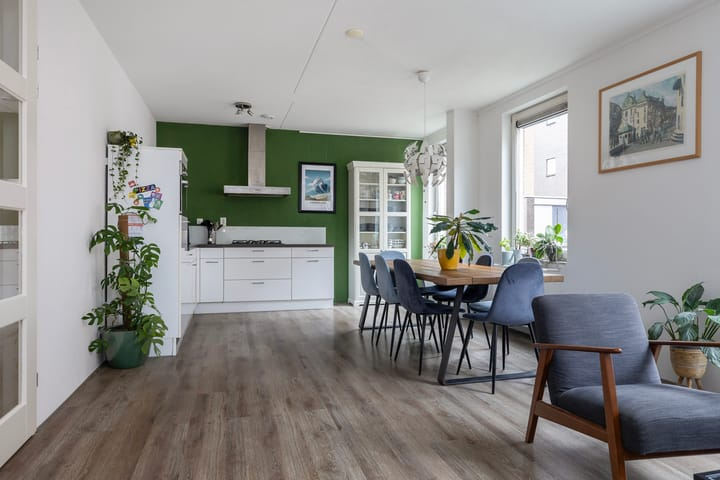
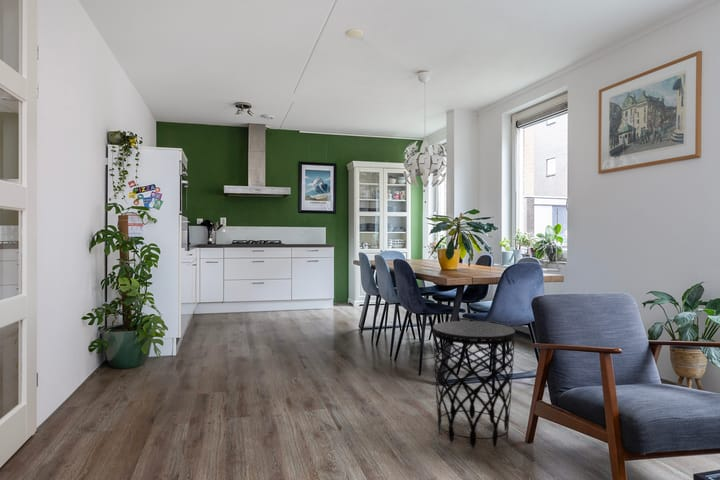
+ side table [432,320,516,448]
